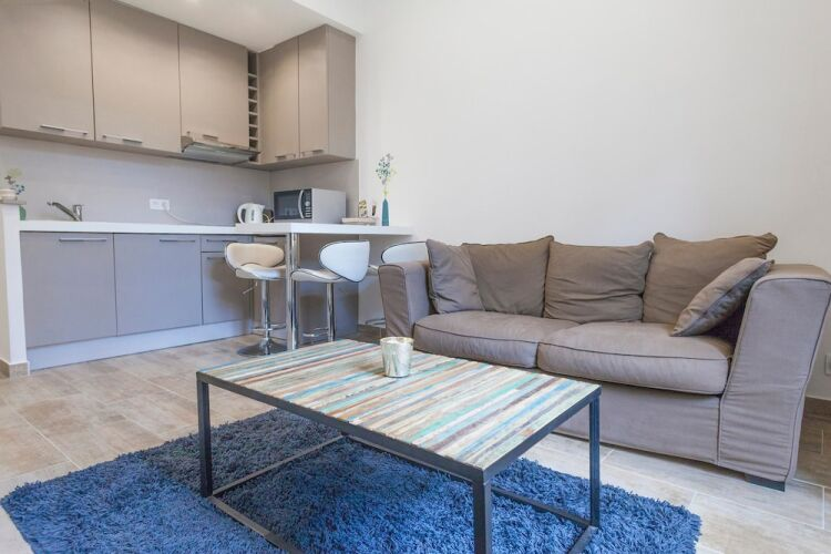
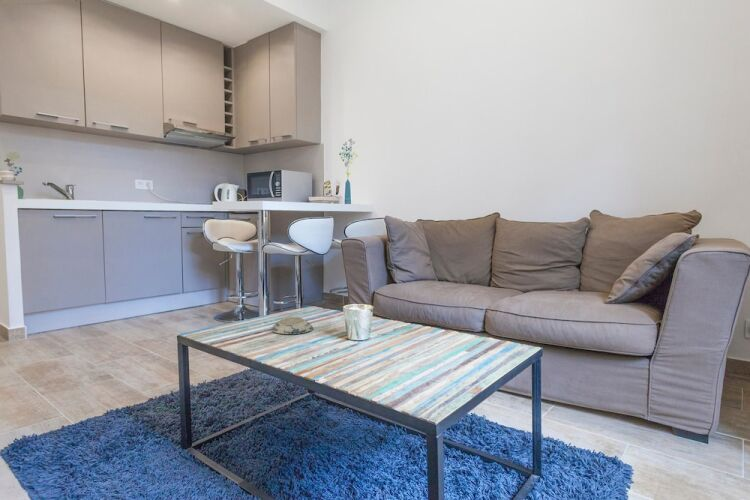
+ decorative bowl [271,316,314,335]
